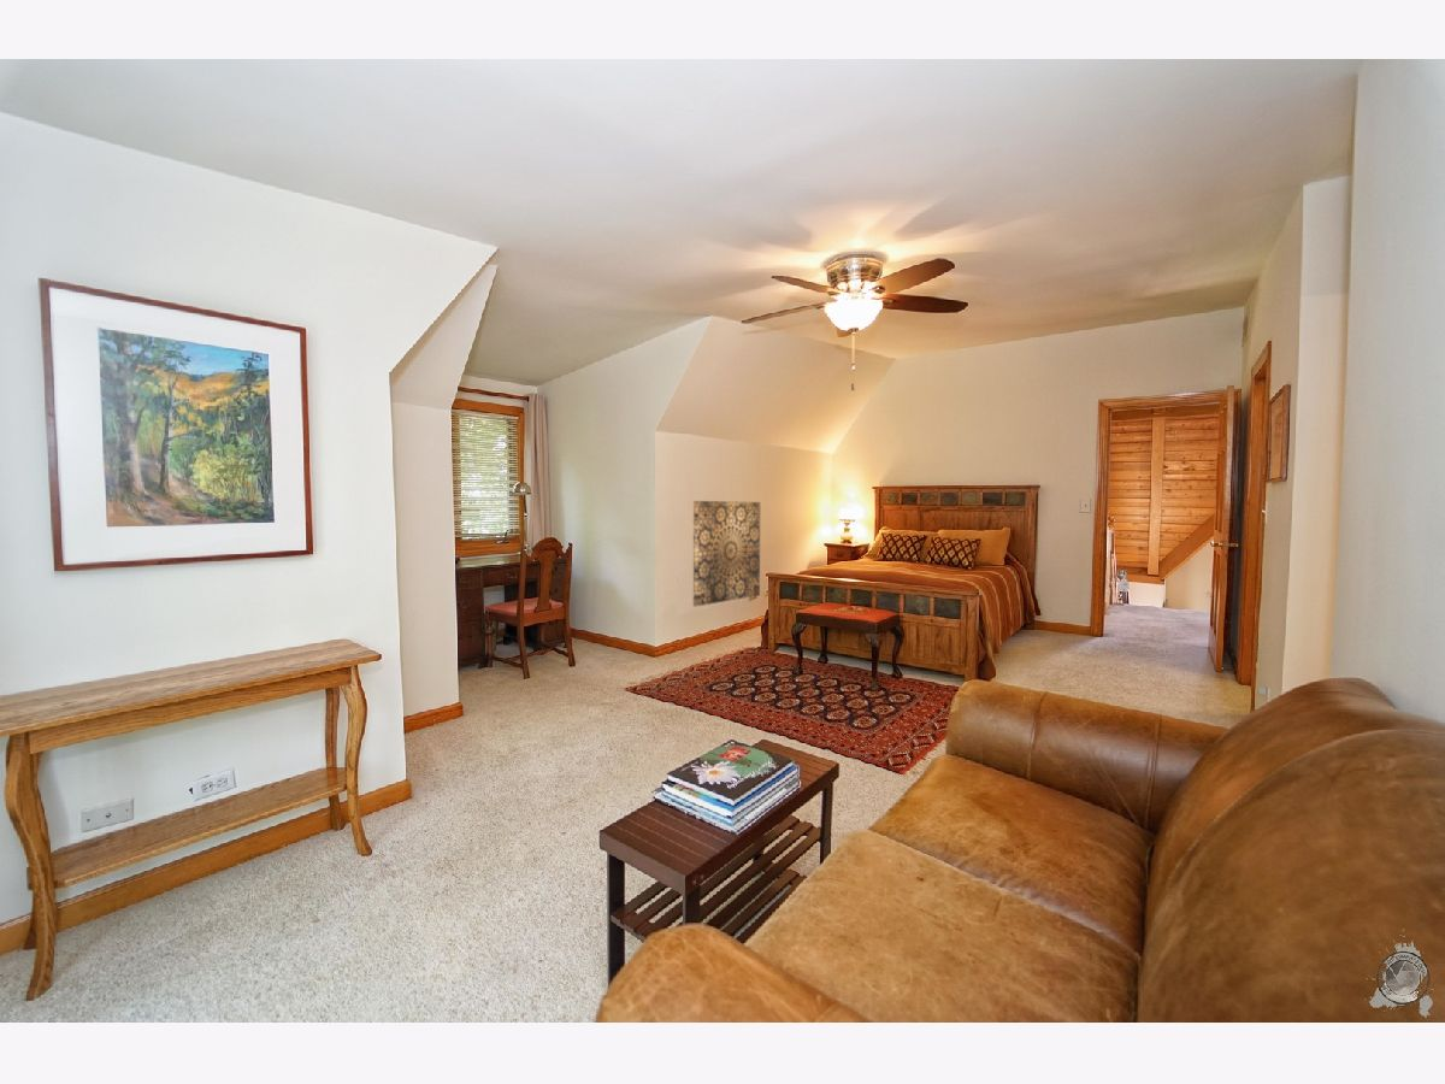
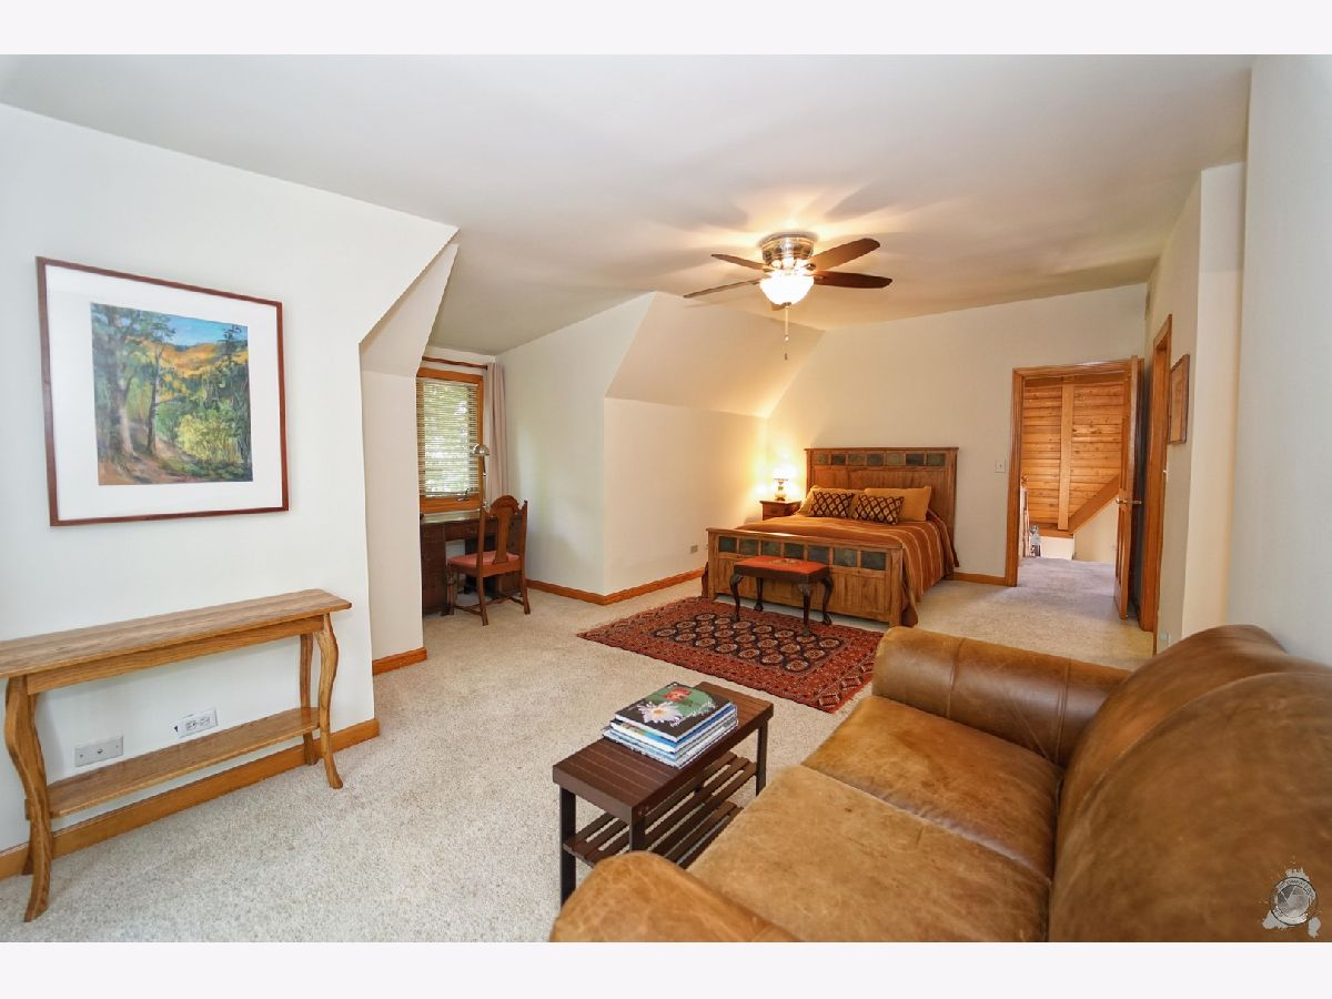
- wall art [691,500,761,607]
